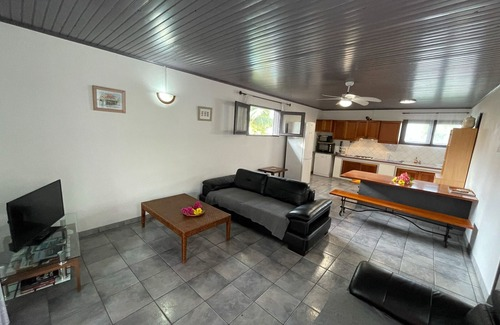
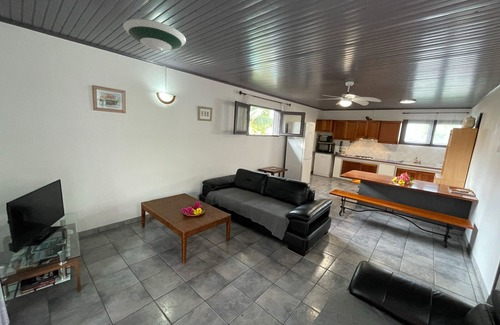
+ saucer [122,18,187,52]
